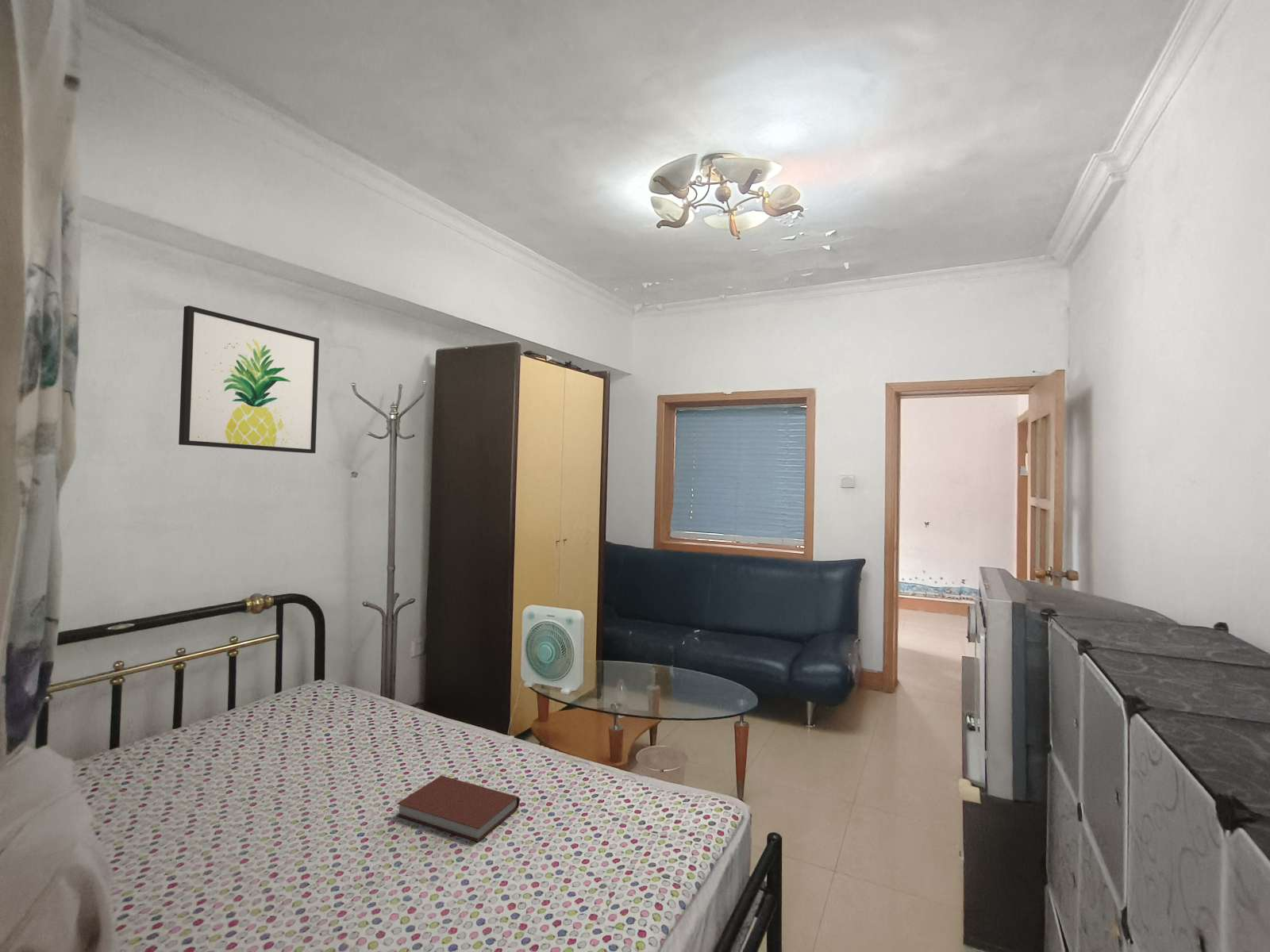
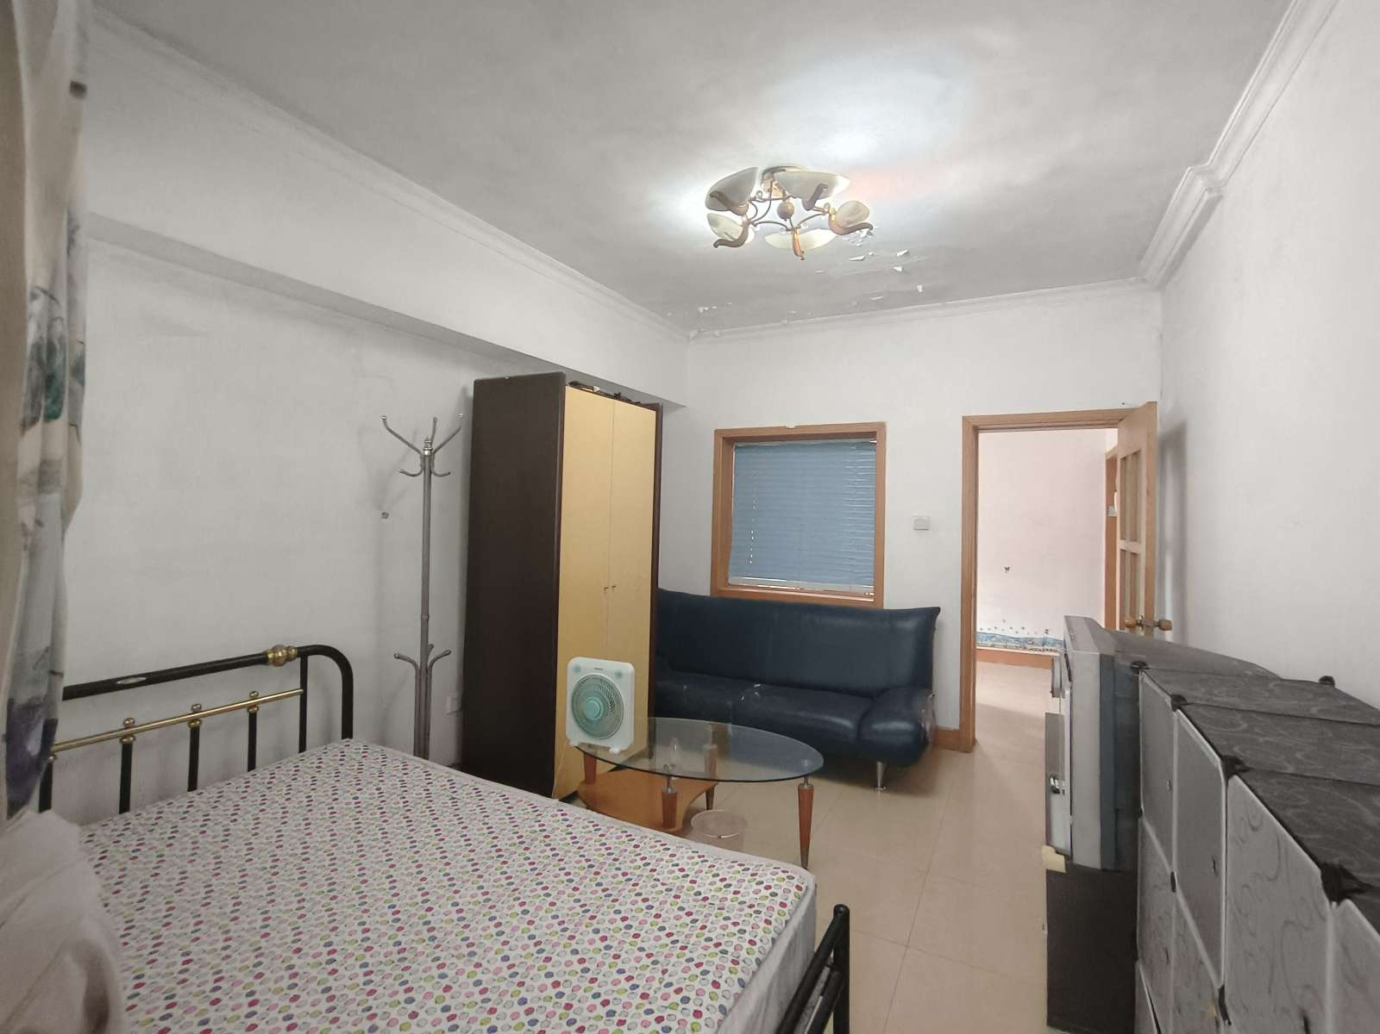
- wall art [178,305,320,454]
- book [396,775,520,843]
